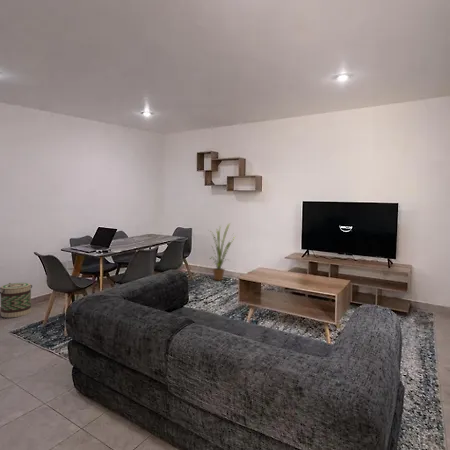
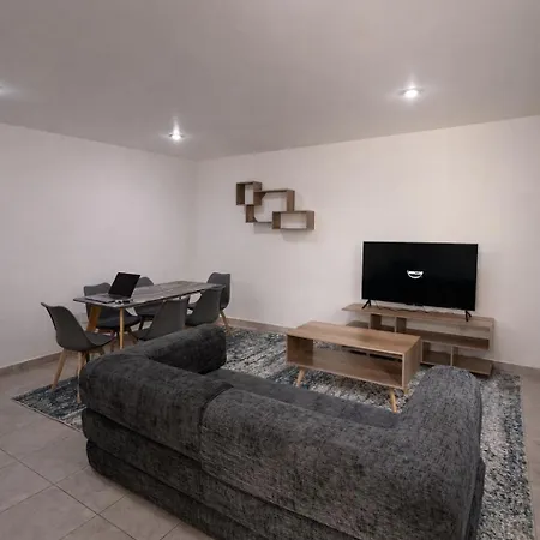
- basket [0,282,33,319]
- house plant [208,222,237,281]
